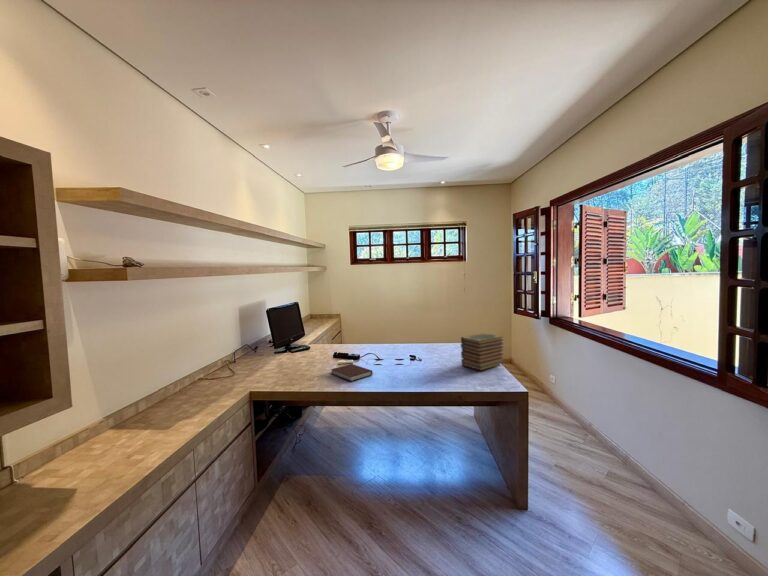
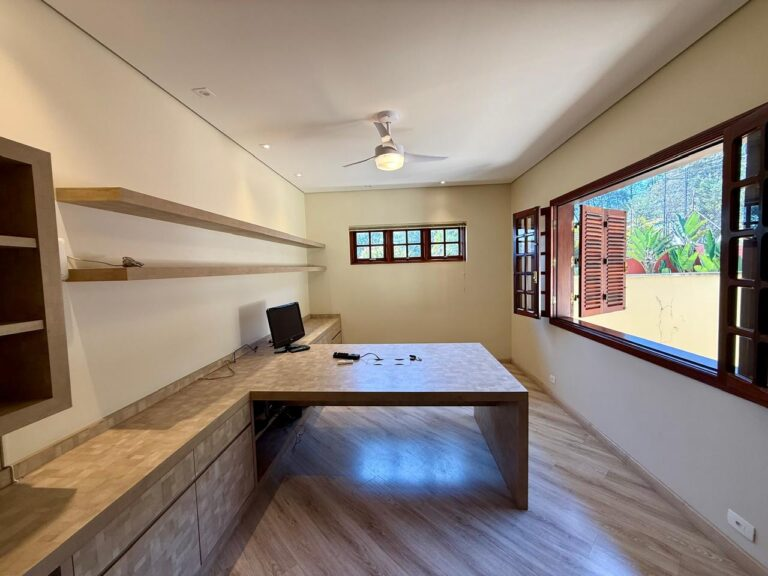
- notebook [330,363,374,382]
- book stack [460,332,505,372]
